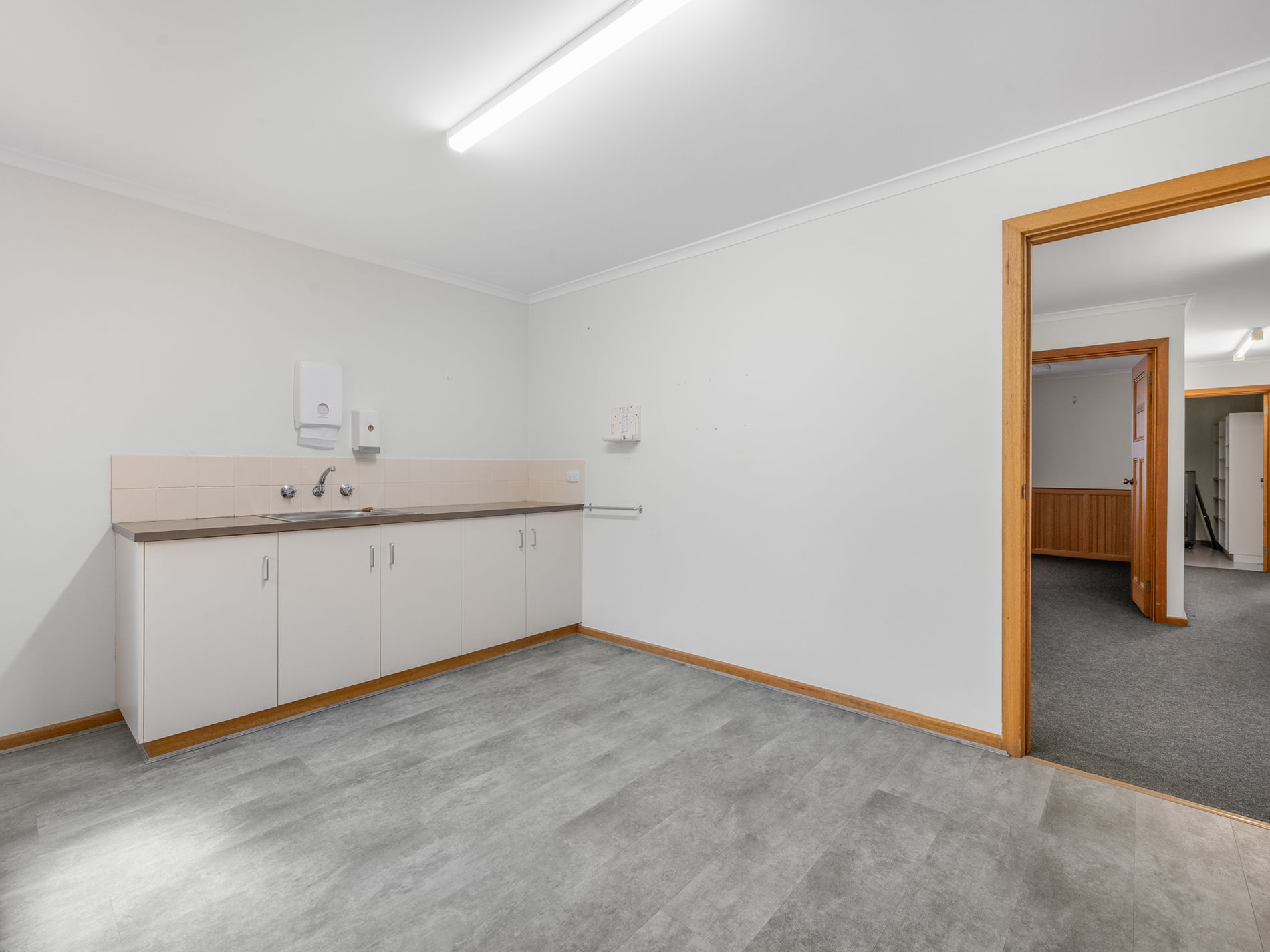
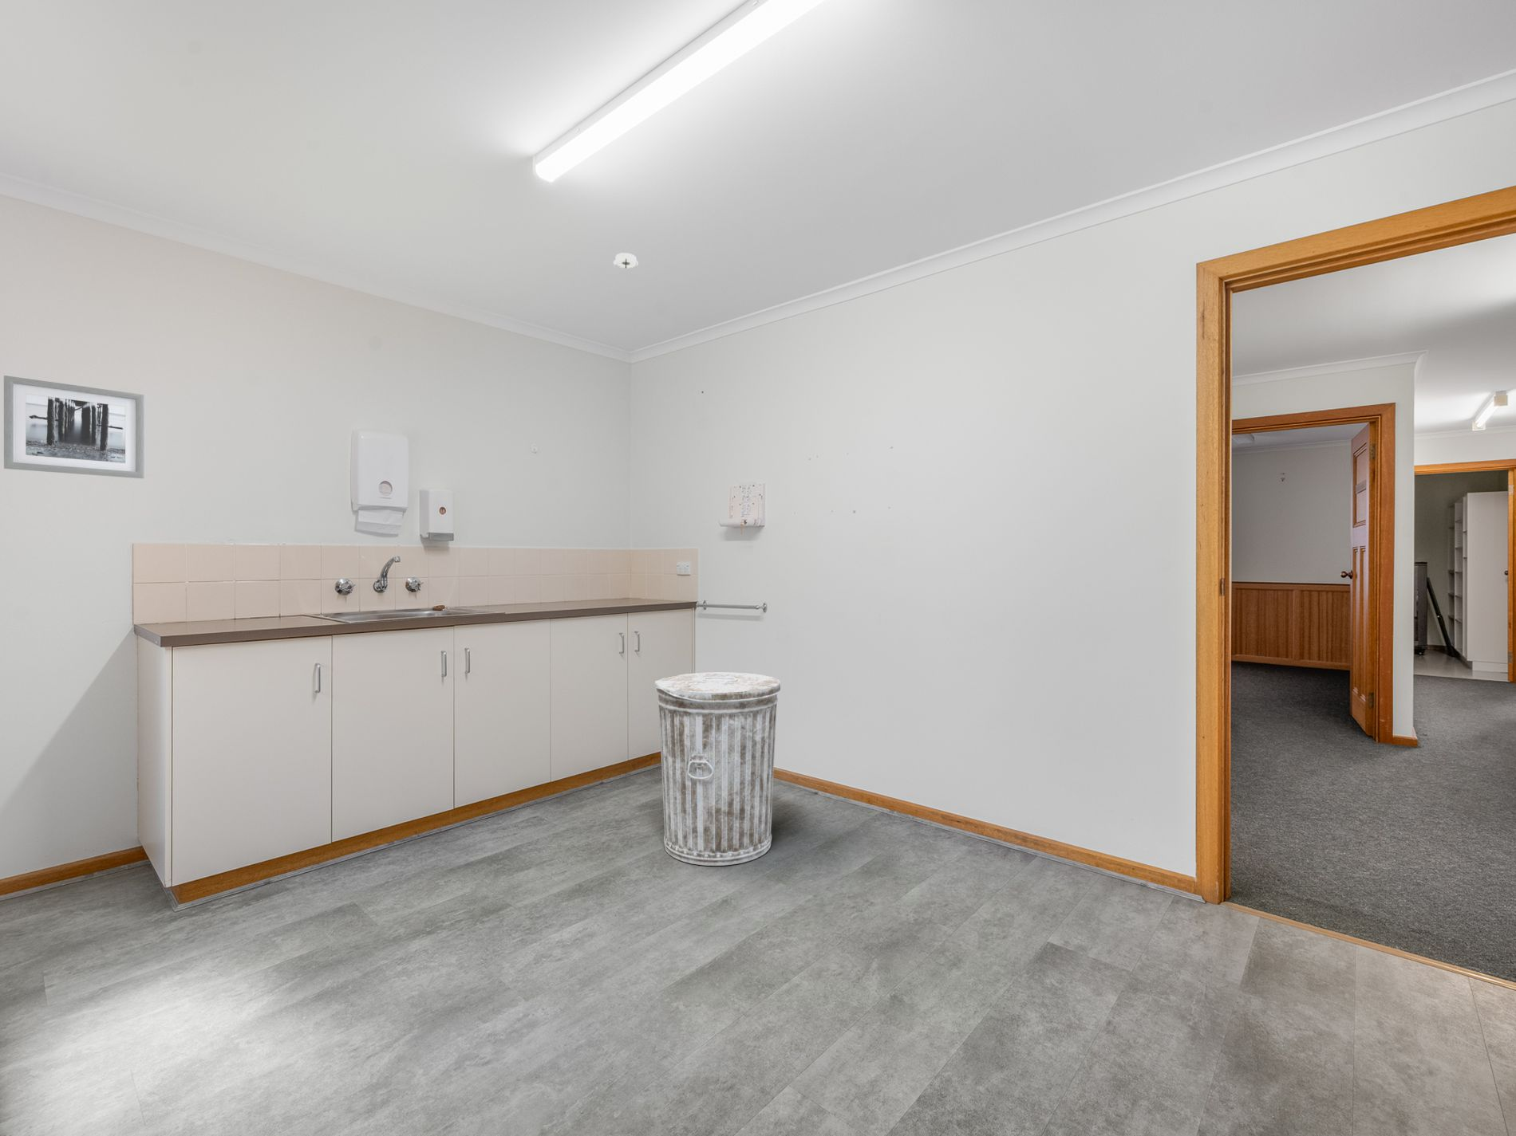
+ wall art [4,375,146,480]
+ trash can [654,672,782,866]
+ smoke detector [612,252,639,268]
